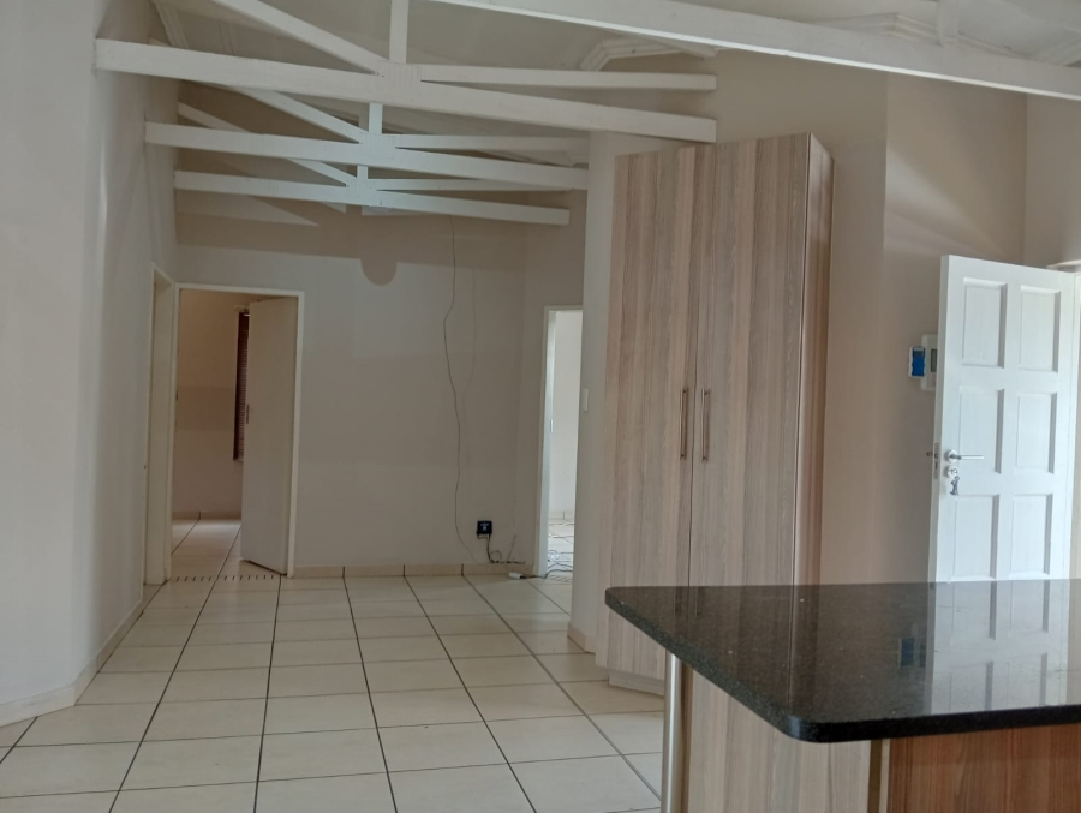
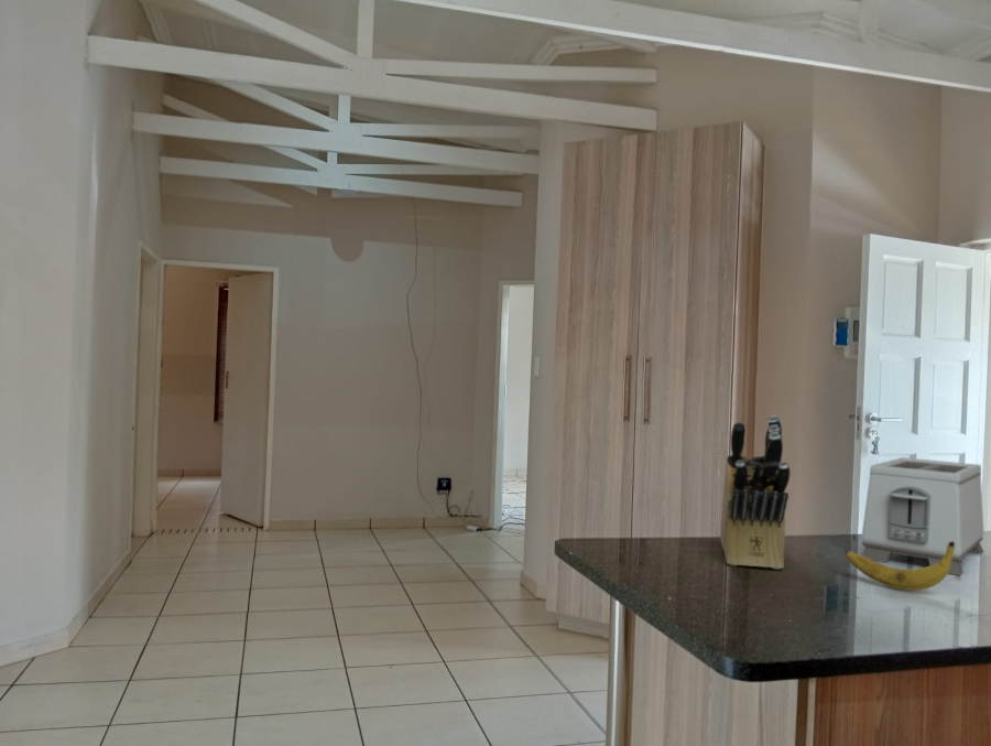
+ banana [843,541,955,592]
+ toaster [860,456,985,576]
+ knife block [719,414,791,571]
